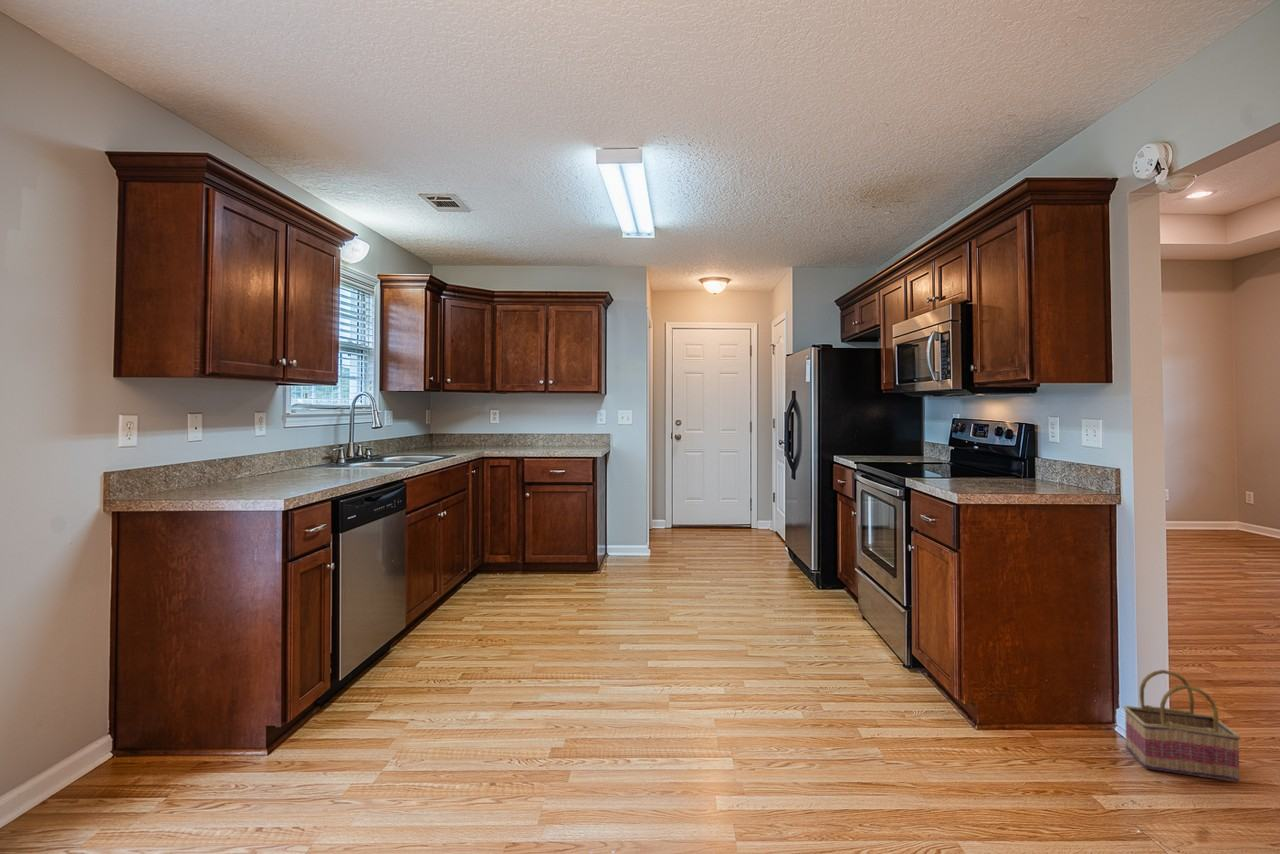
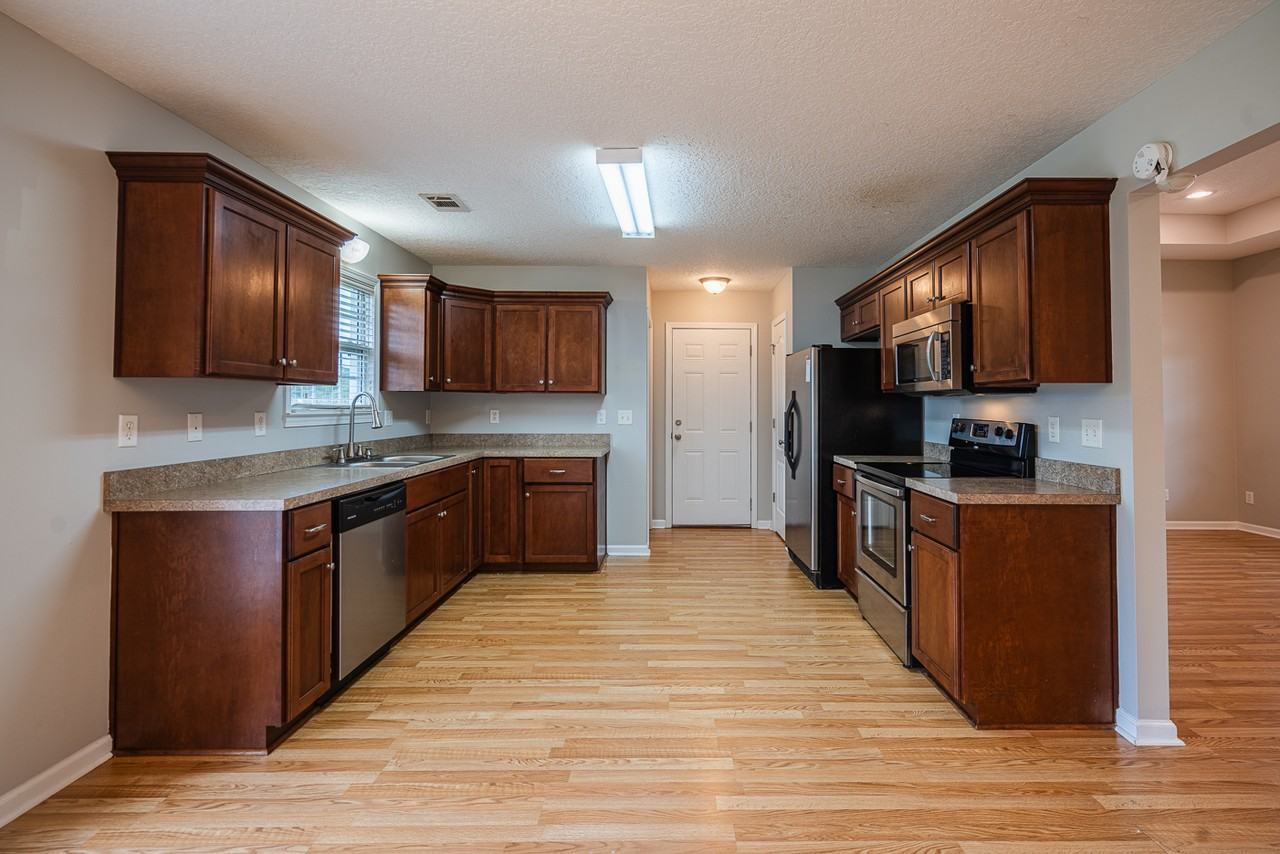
- basket [1123,669,1241,783]
